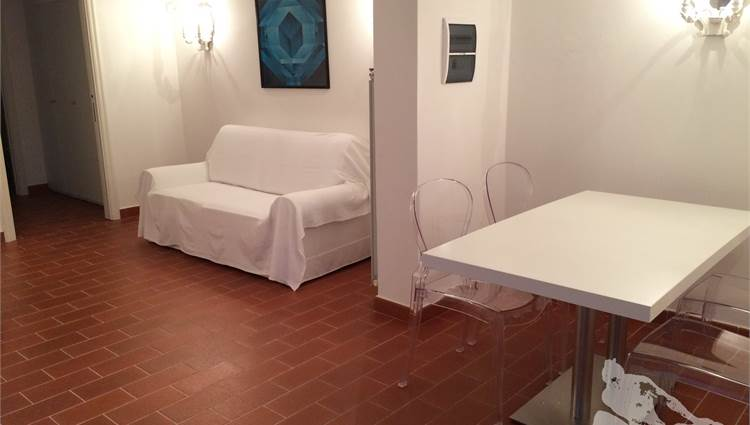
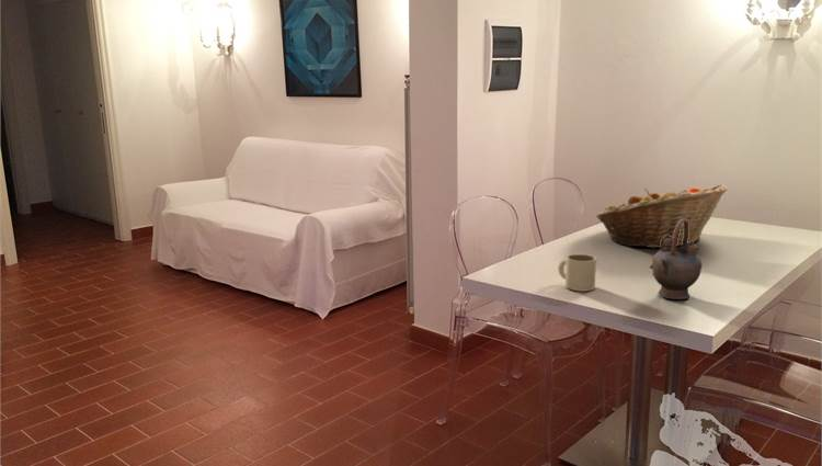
+ fruit basket [595,183,729,249]
+ teapot [649,219,703,300]
+ mug [557,253,597,293]
